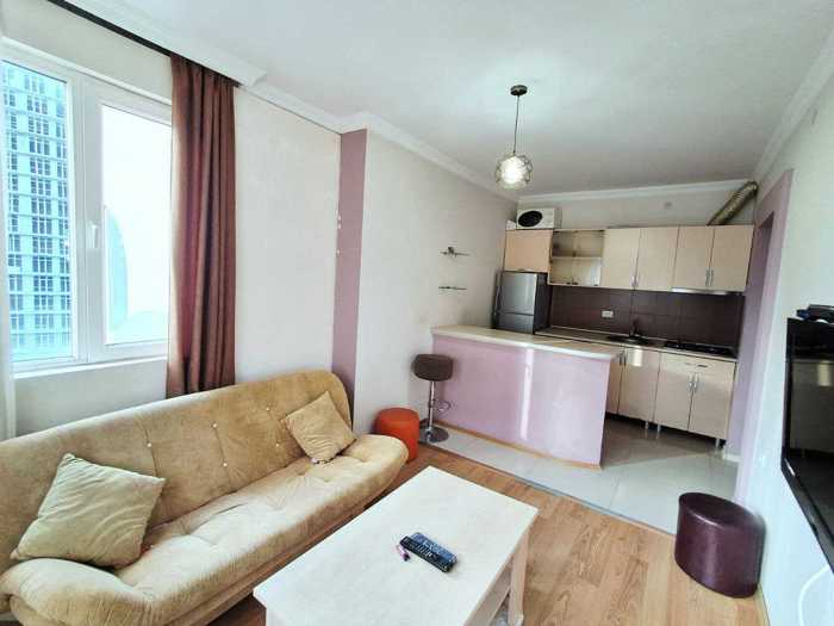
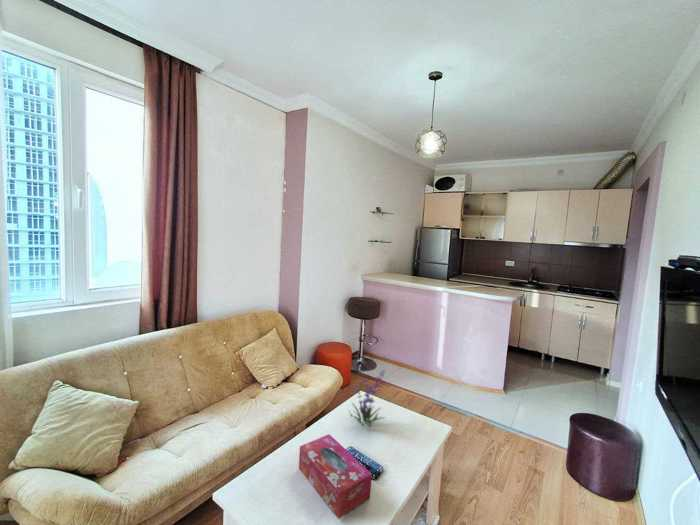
+ plant [348,368,386,429]
+ tissue box [298,433,373,520]
